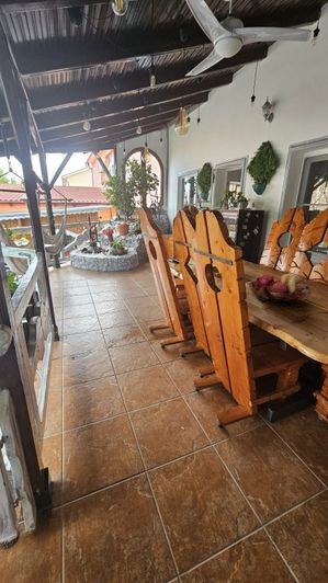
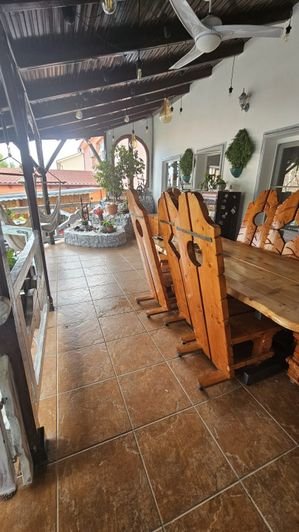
- fruit basket [247,273,313,304]
